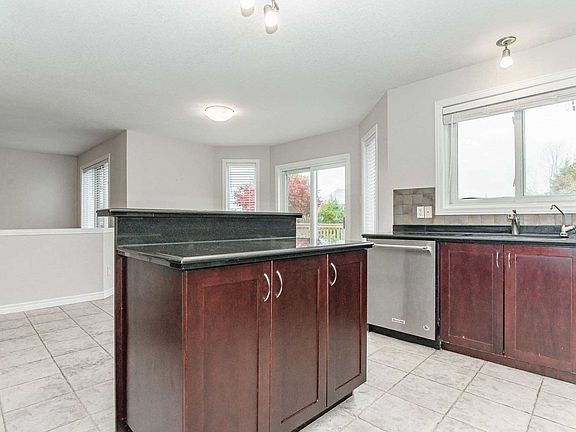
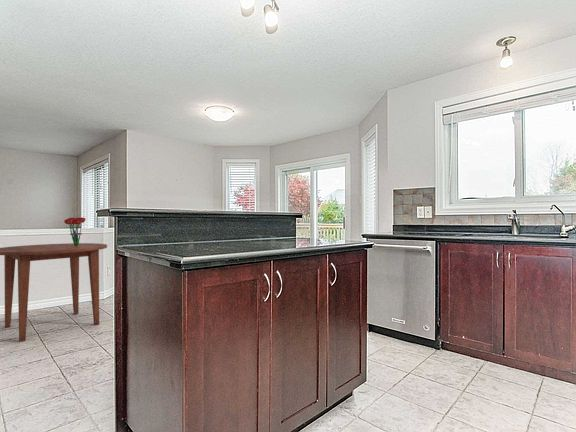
+ dining table [0,242,108,343]
+ bouquet [63,217,87,246]
